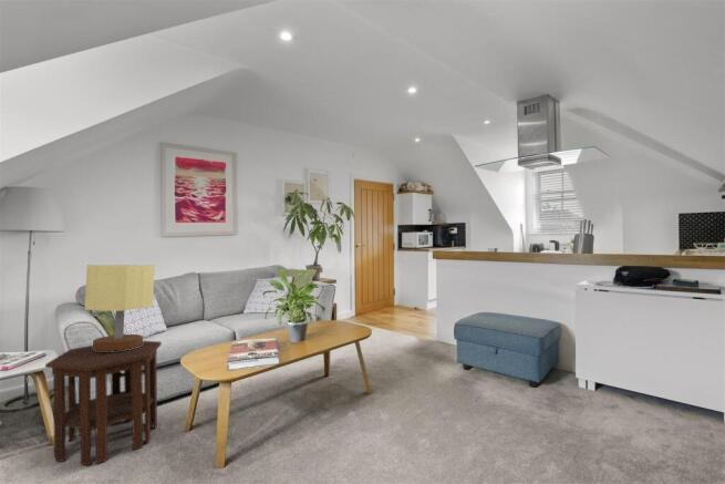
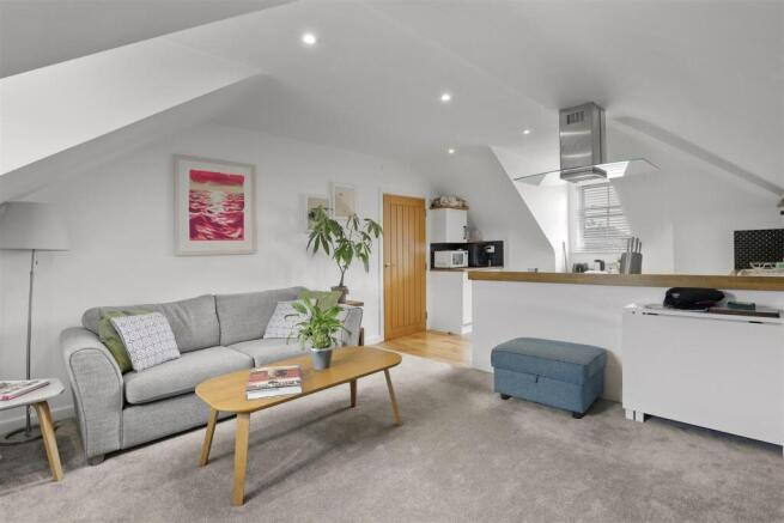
- side table [44,340,163,466]
- table lamp [84,264,156,351]
